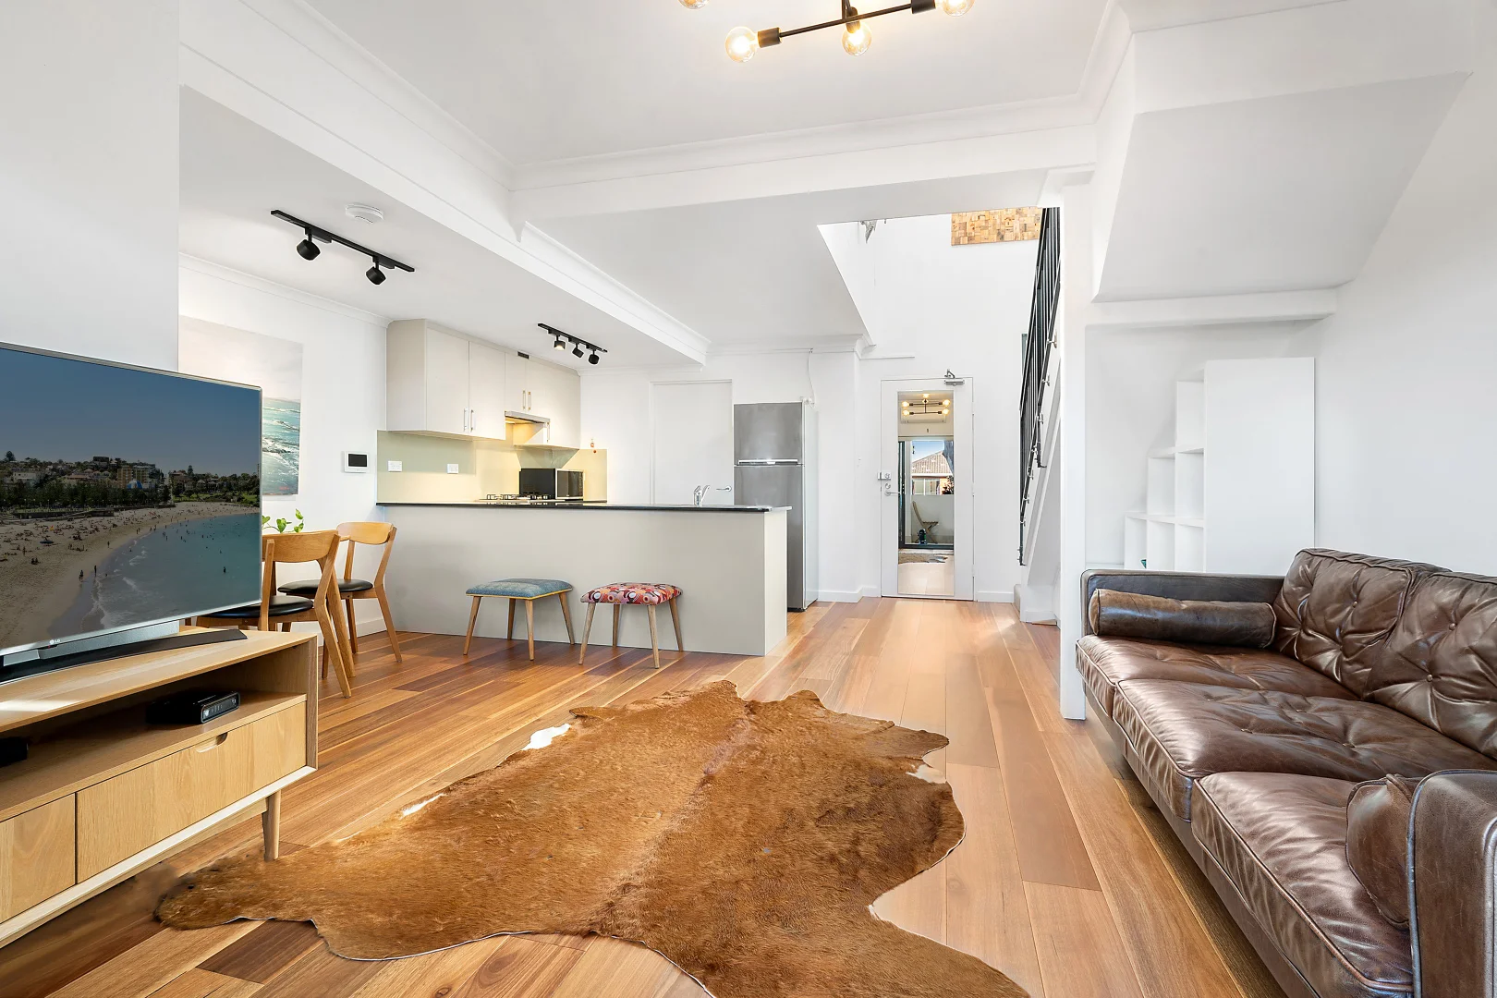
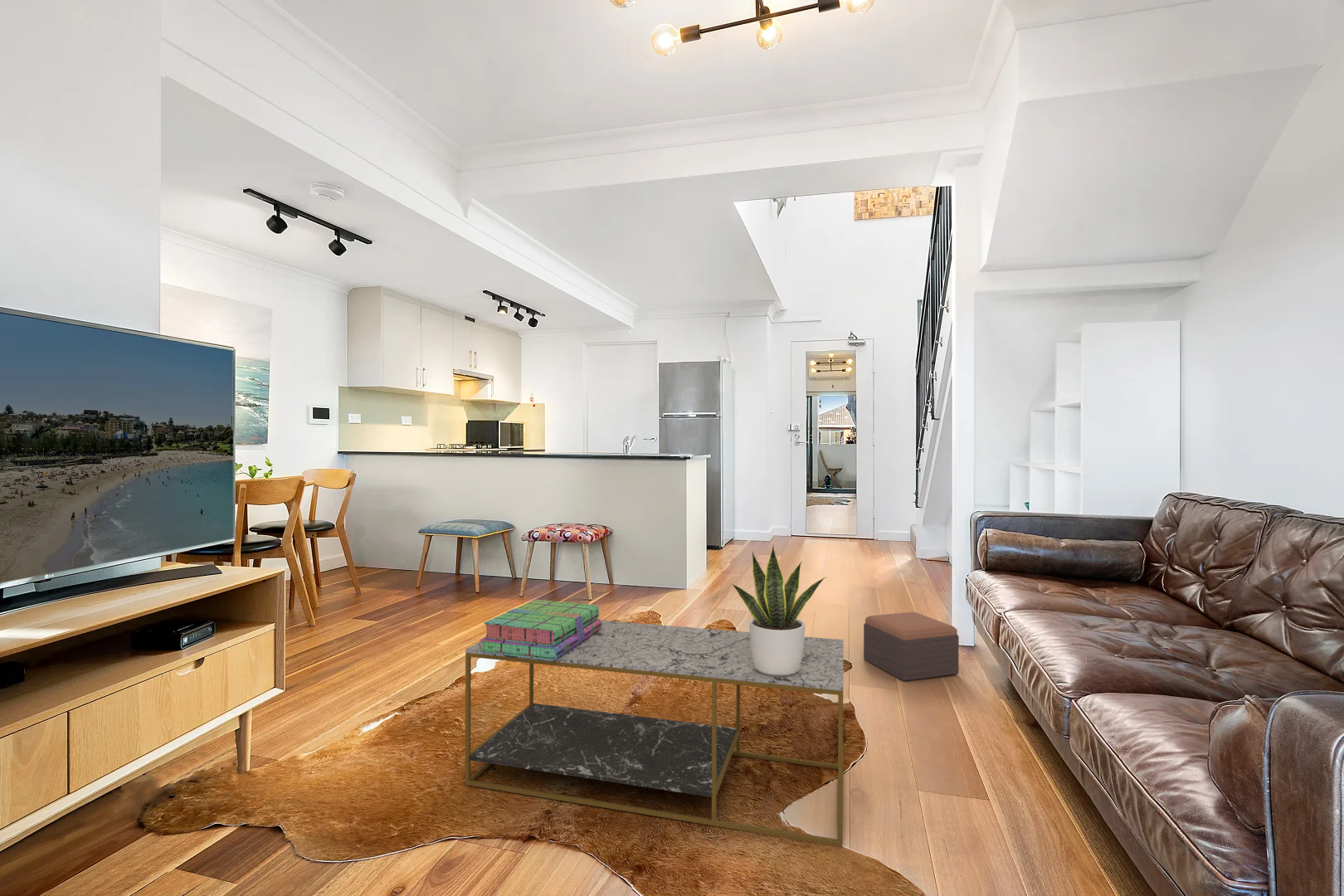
+ footstool [863,611,960,682]
+ potted plant [730,543,827,677]
+ stack of books [479,599,601,660]
+ coffee table [465,620,845,848]
